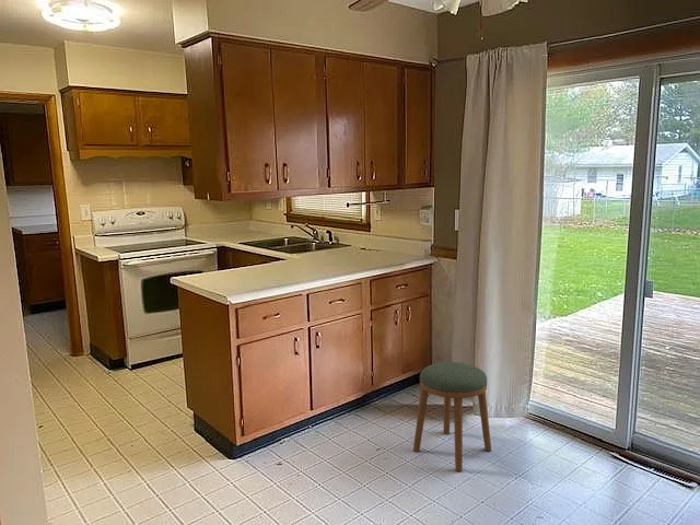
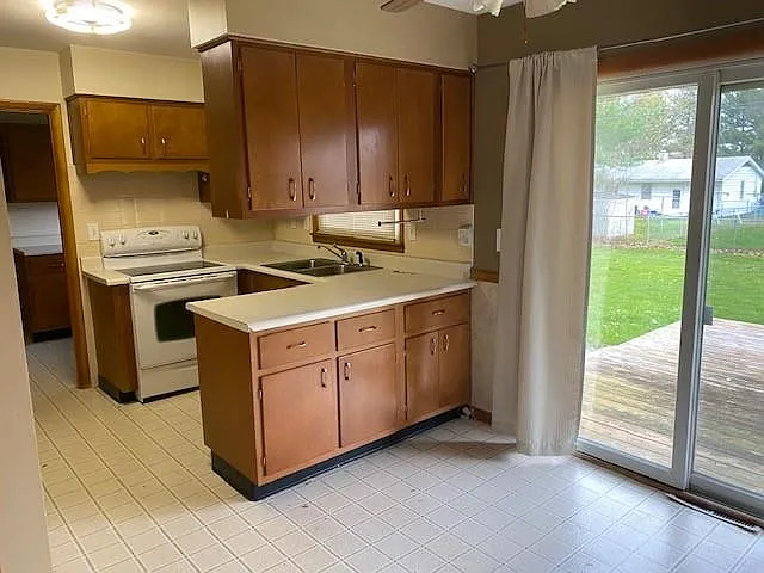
- stool [412,361,492,472]
